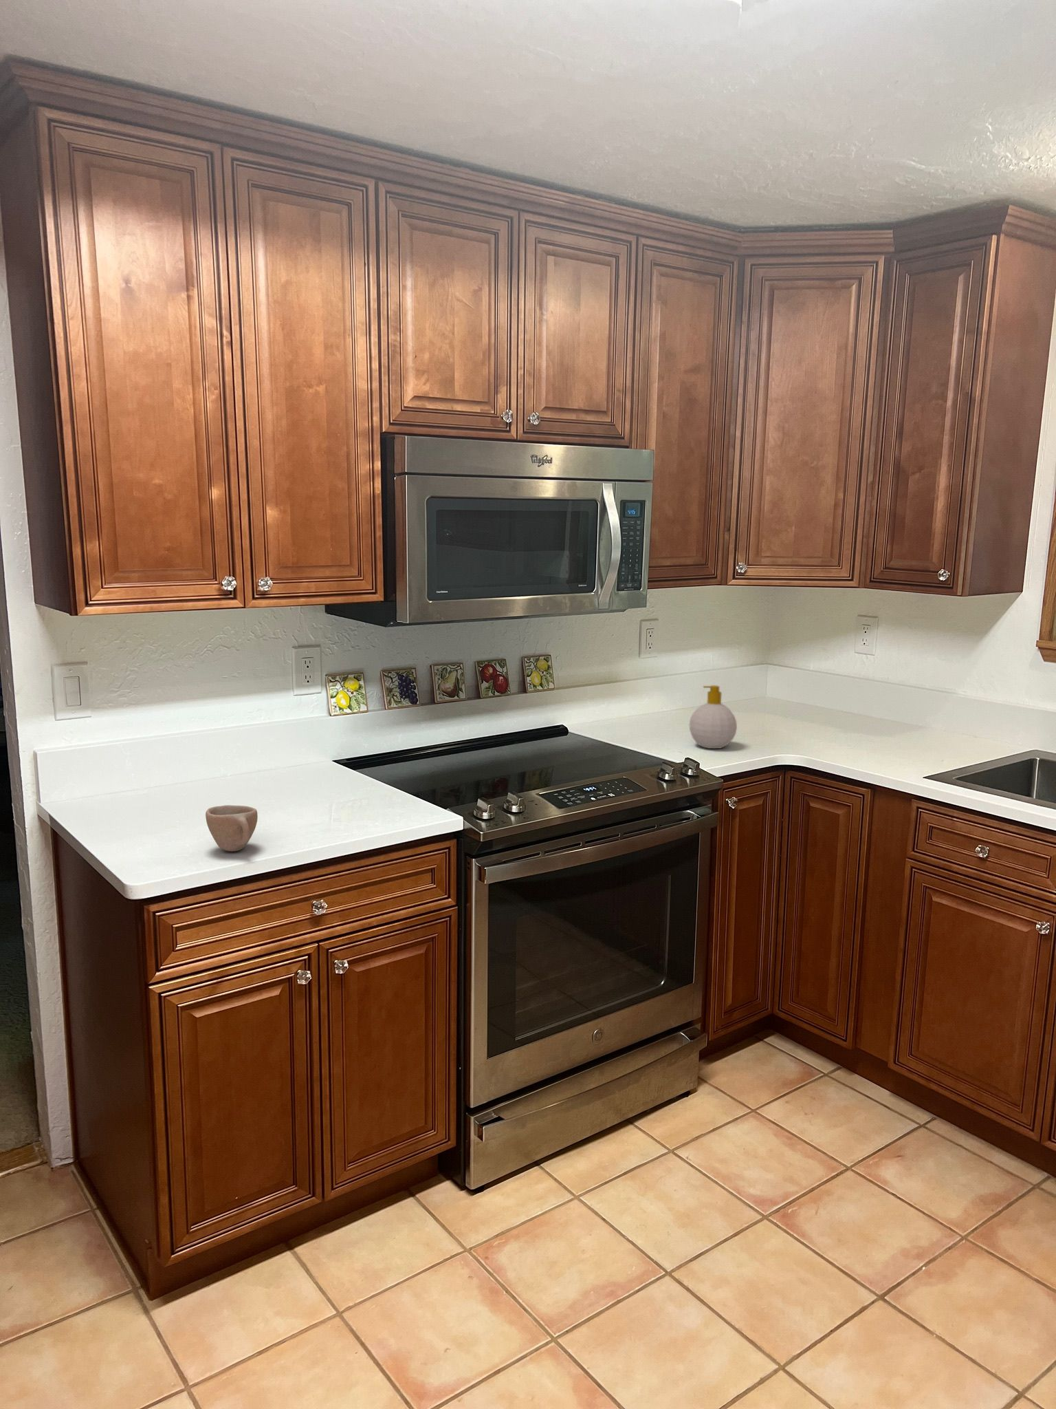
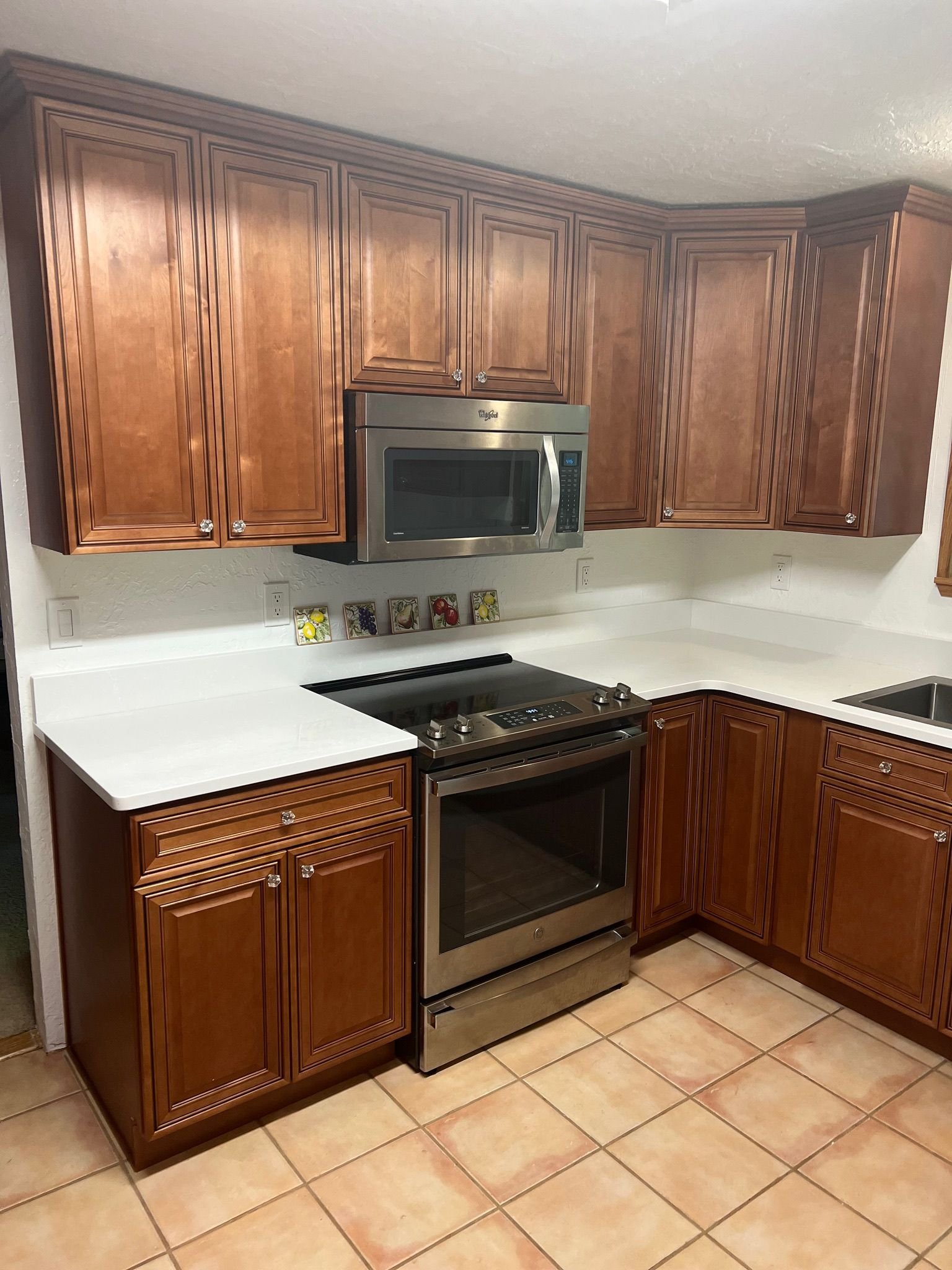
- soap bottle [689,685,738,749]
- cup [205,804,258,852]
